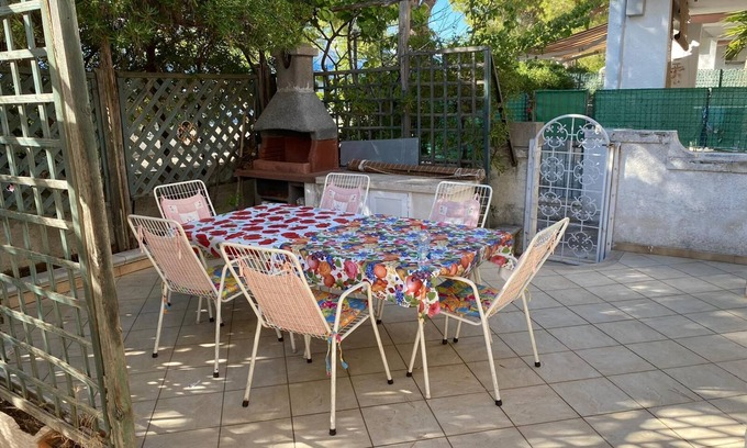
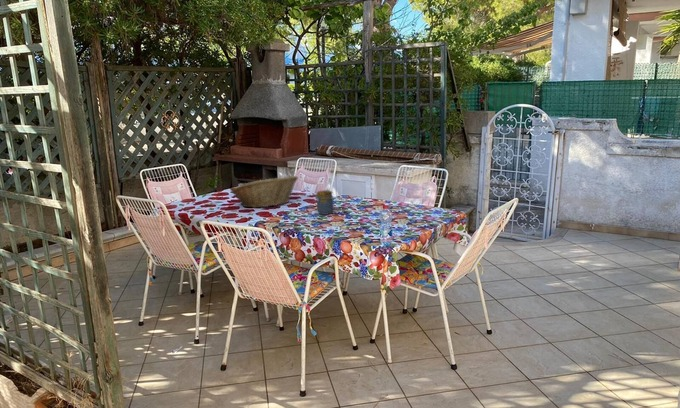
+ jar [314,189,334,216]
+ fruit basket [230,175,299,208]
